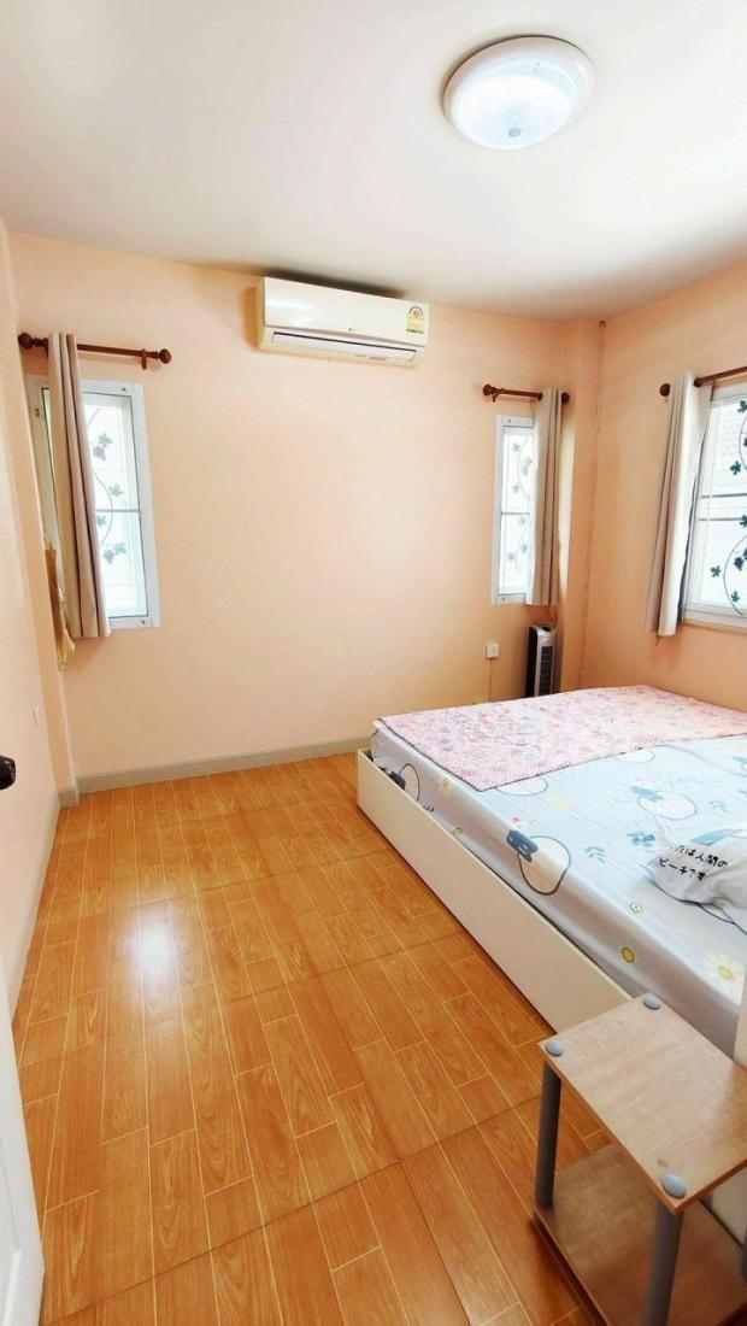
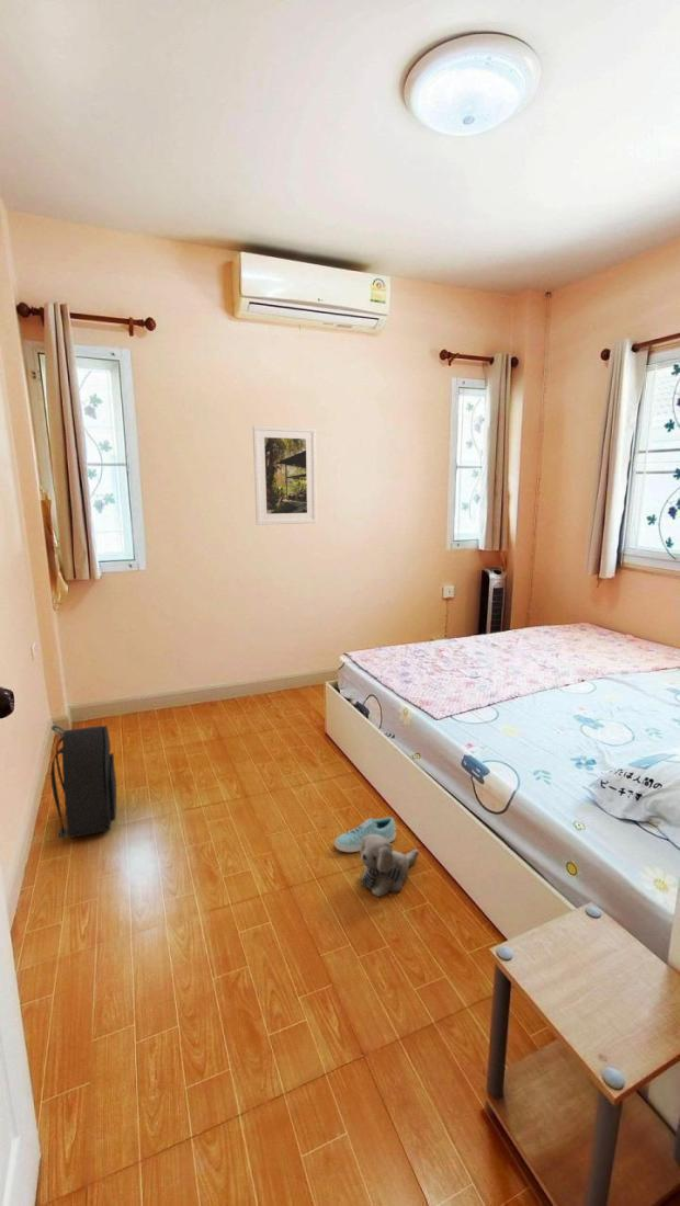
+ backpack [49,725,117,840]
+ sneaker [333,816,397,853]
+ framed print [251,424,318,526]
+ plush toy [359,834,420,898]
